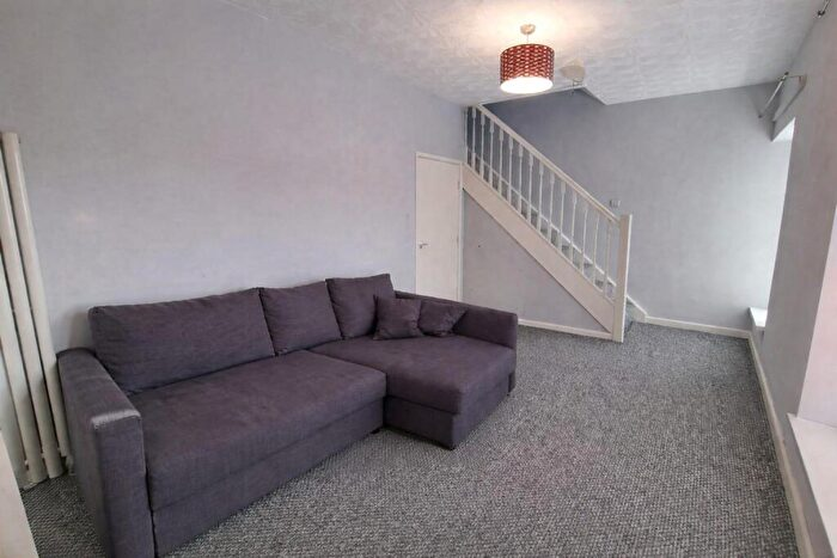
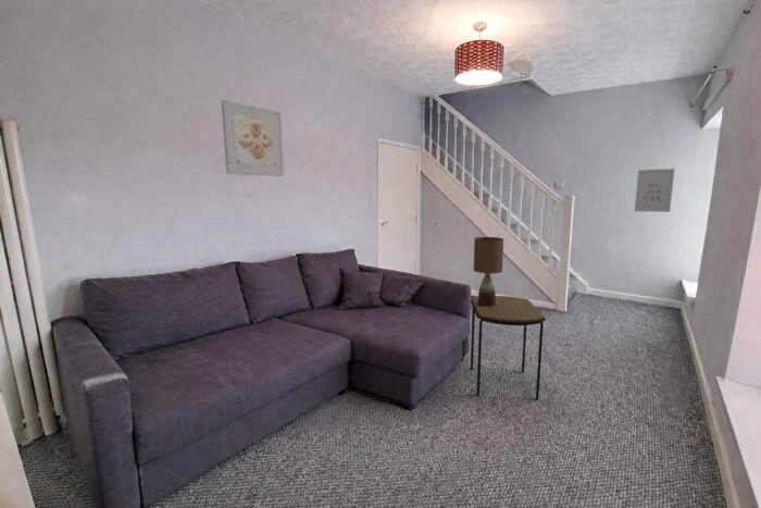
+ wall art [634,168,676,213]
+ table lamp [473,236,504,307]
+ side table [470,295,547,400]
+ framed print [221,99,285,177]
